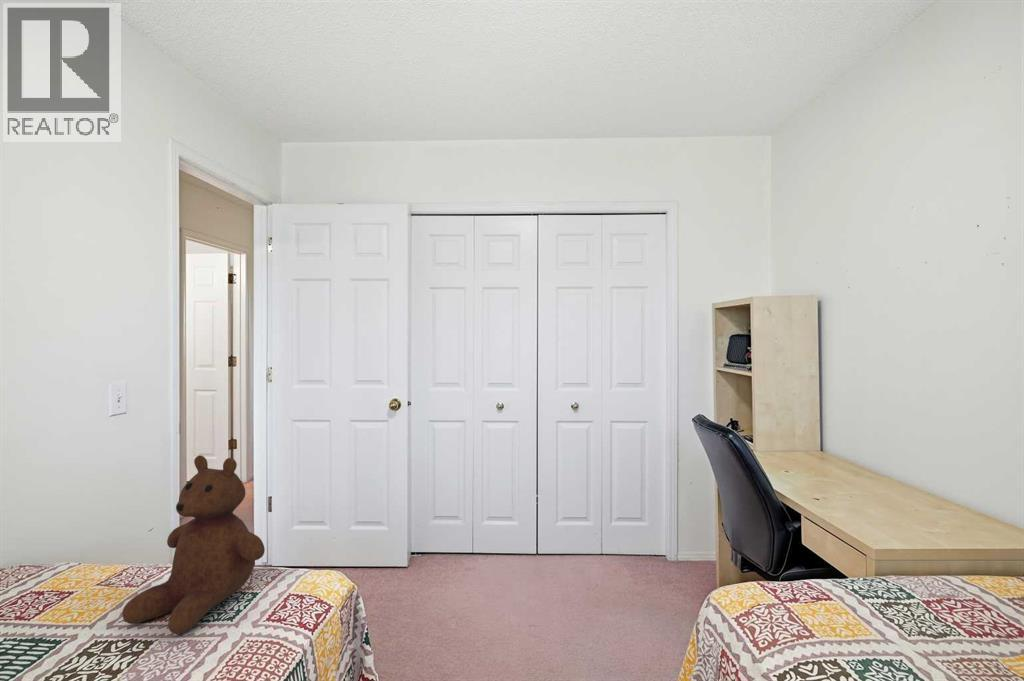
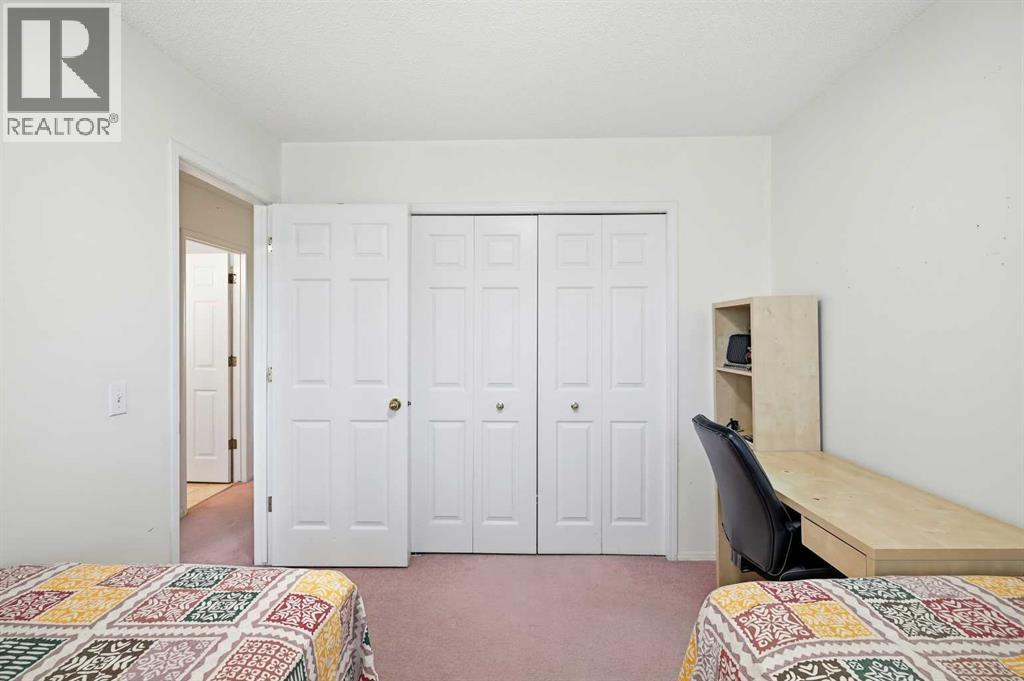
- teddy bear [121,454,266,635]
